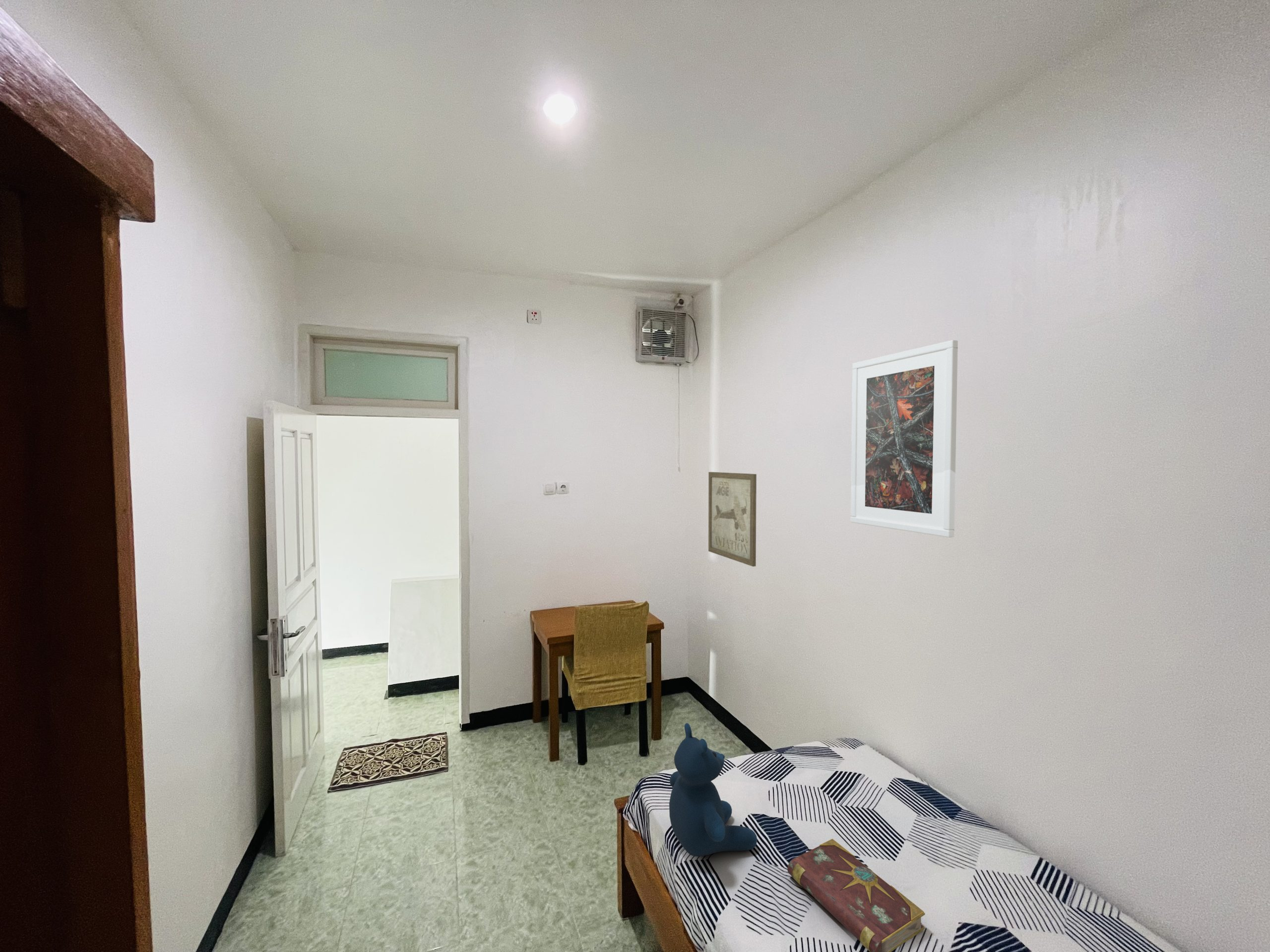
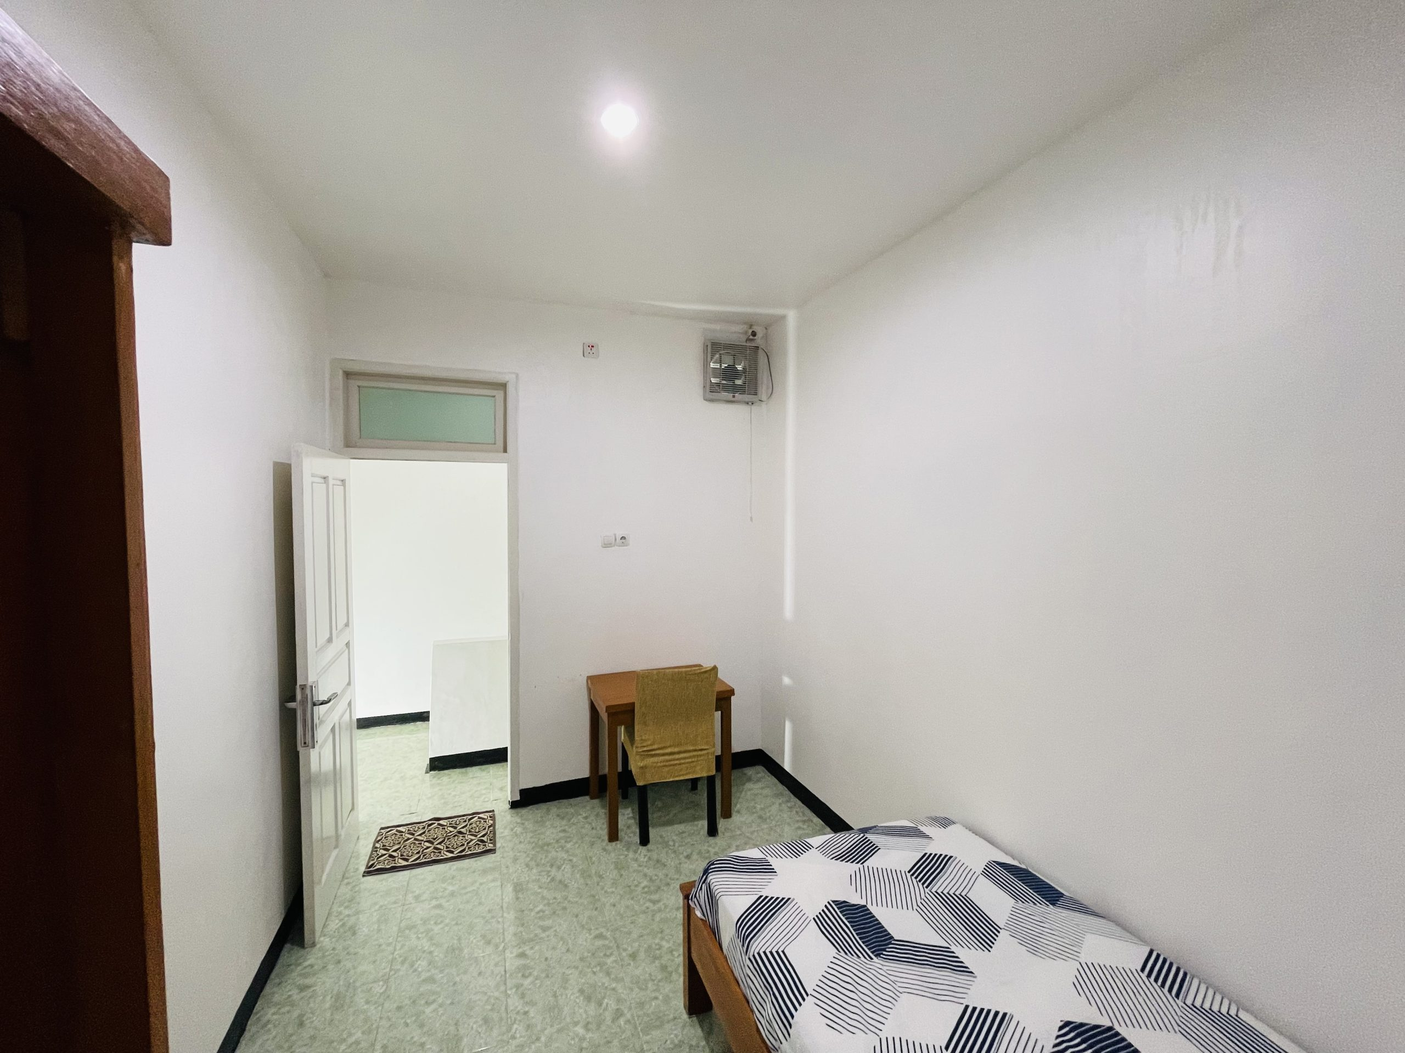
- wall art [708,472,757,567]
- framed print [850,340,958,538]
- book [787,838,926,952]
- stuffed bear [669,722,758,857]
